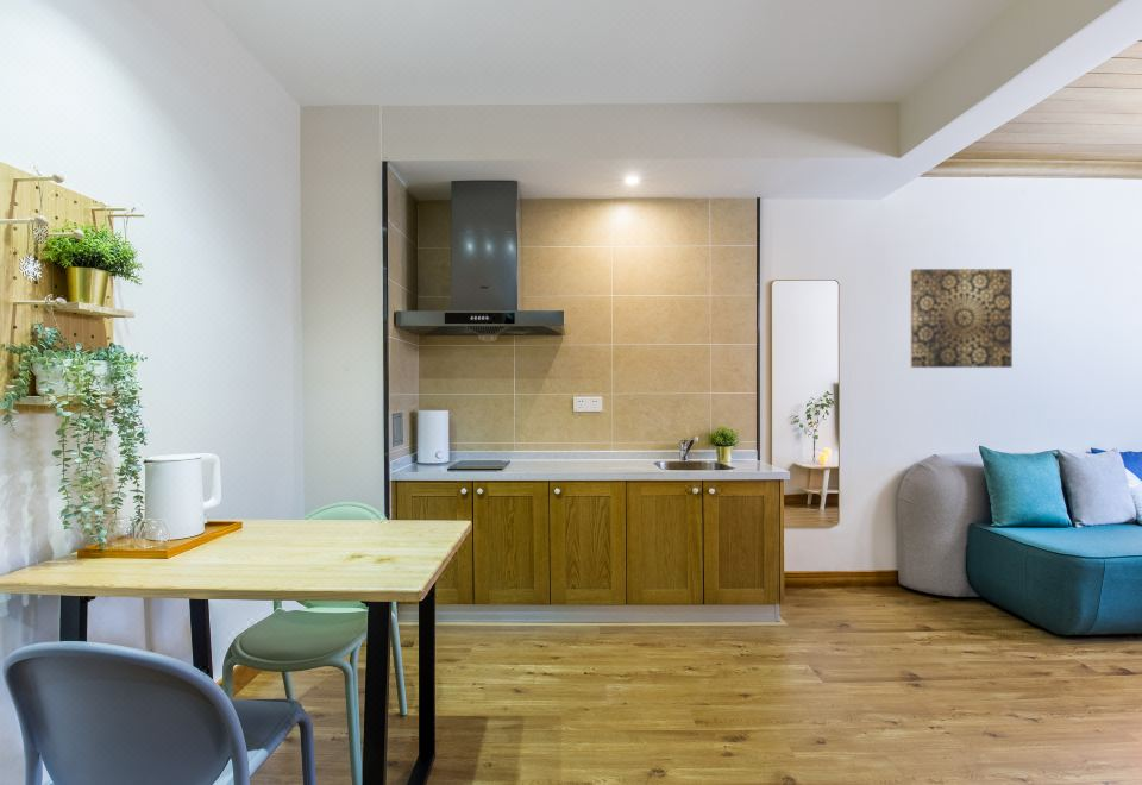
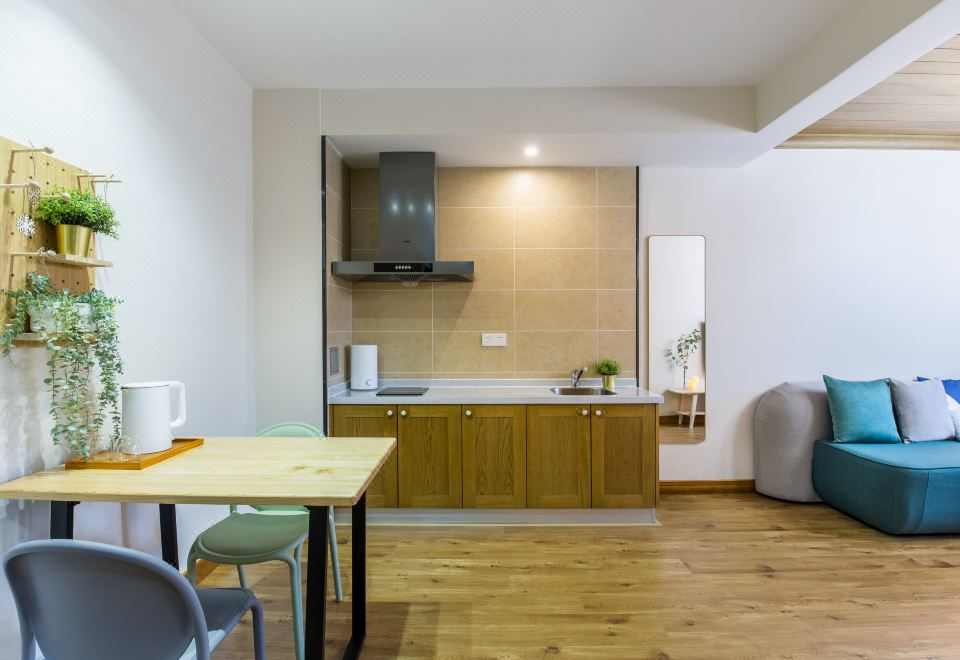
- wall art [910,268,1014,369]
